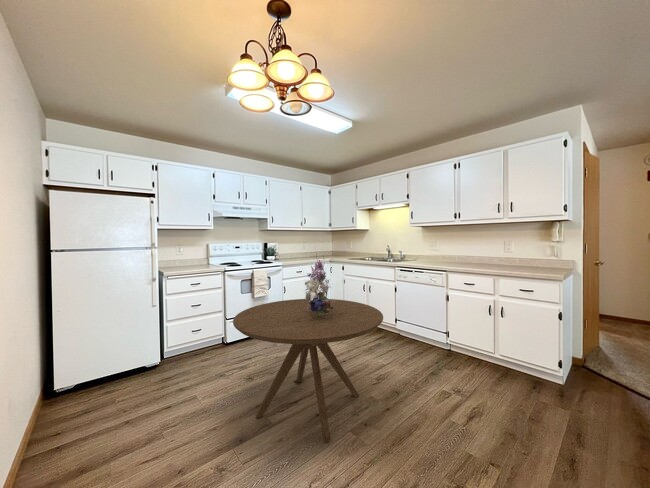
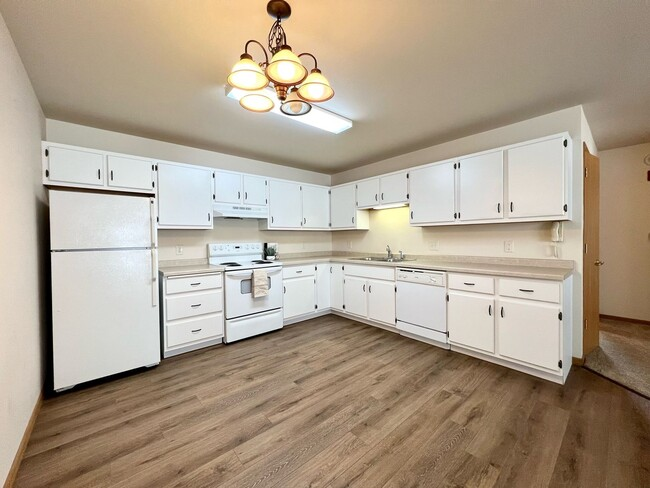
- bouquet [299,248,338,318]
- dining table [232,298,384,443]
